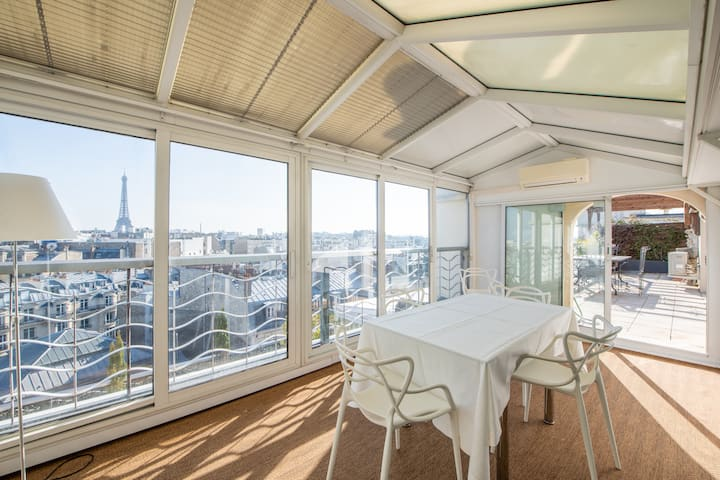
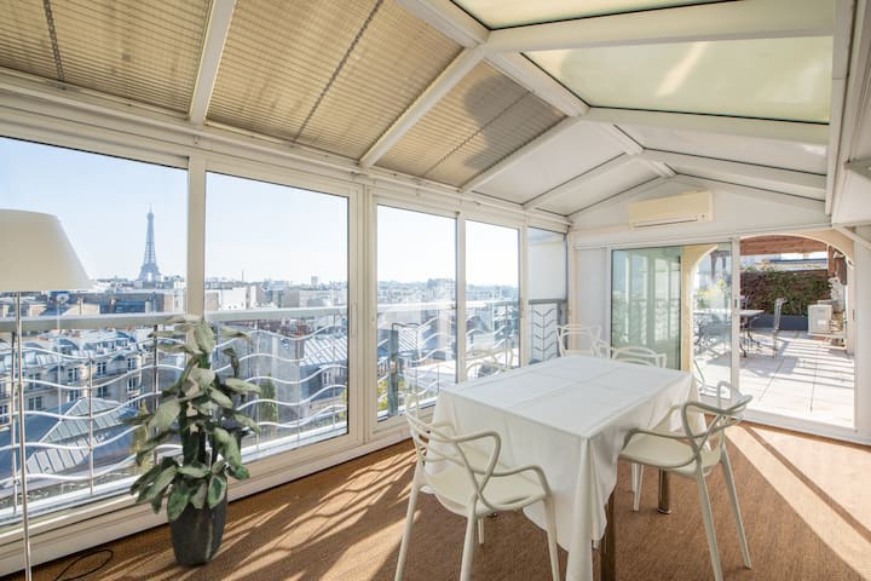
+ indoor plant [117,313,264,566]
